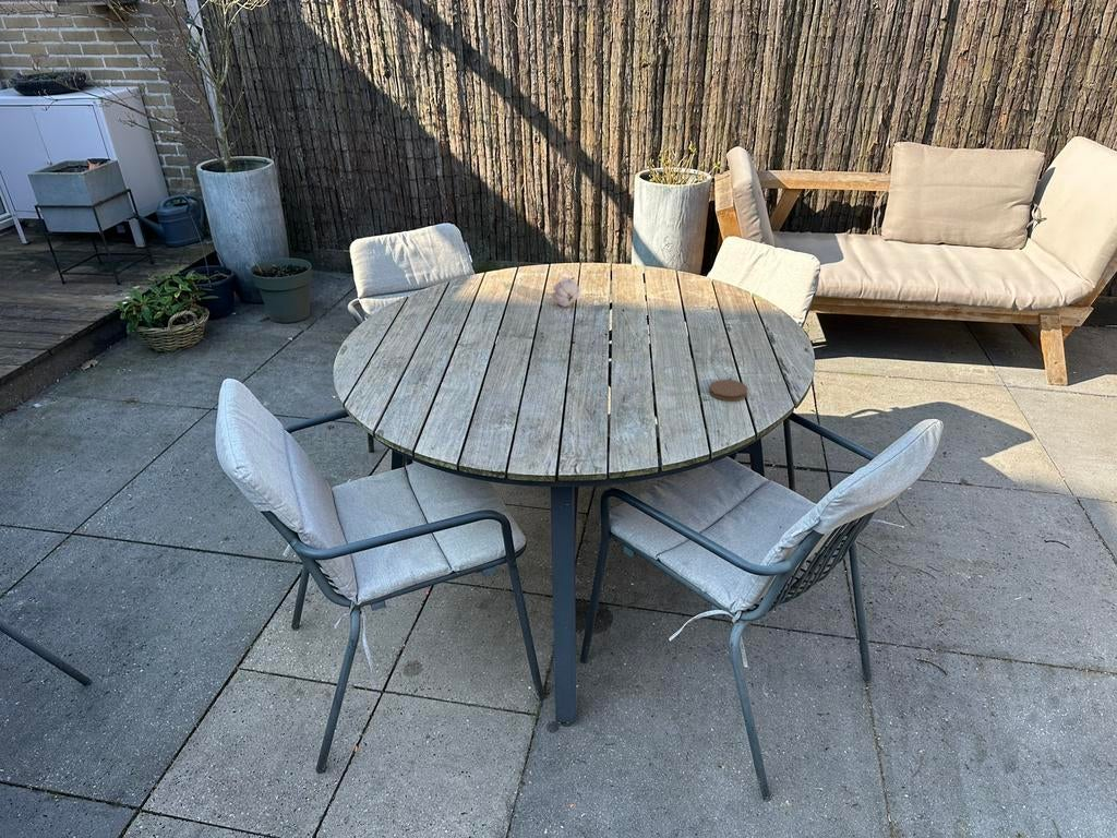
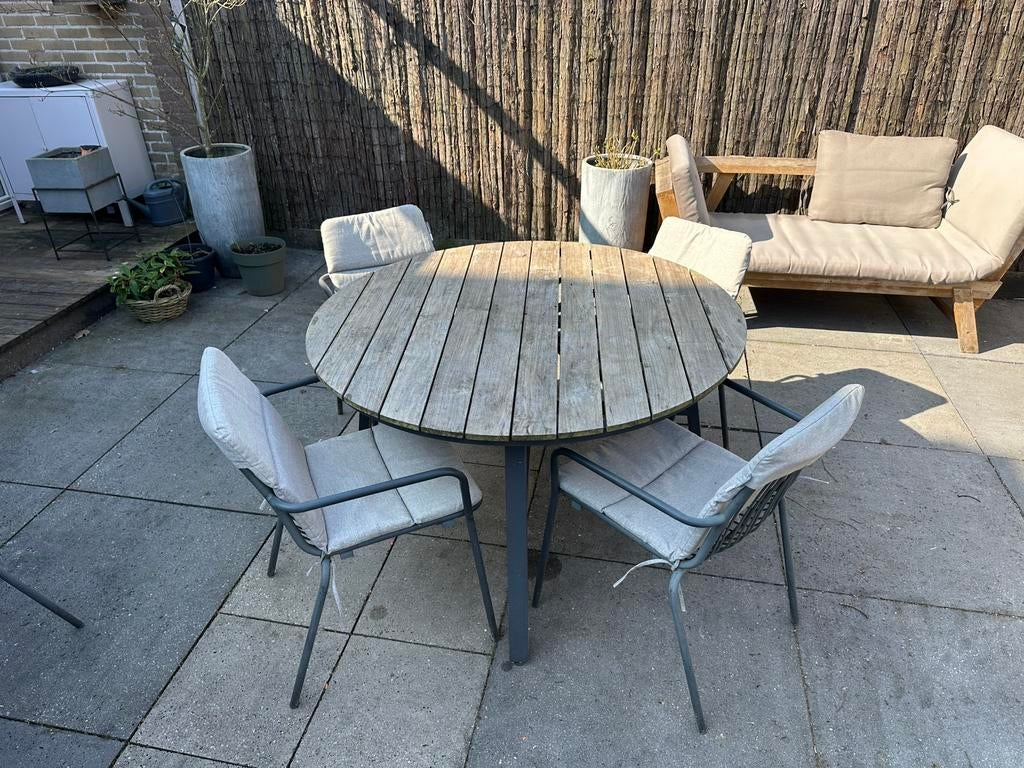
- flower [550,276,581,308]
- coaster [708,379,749,402]
